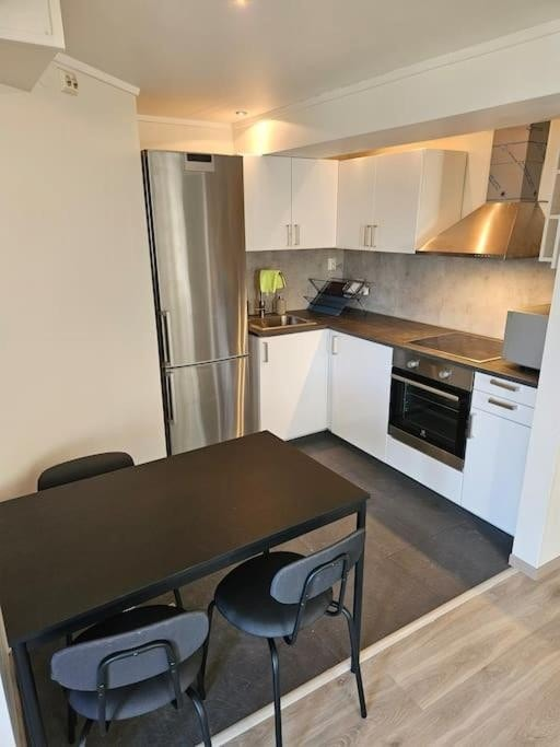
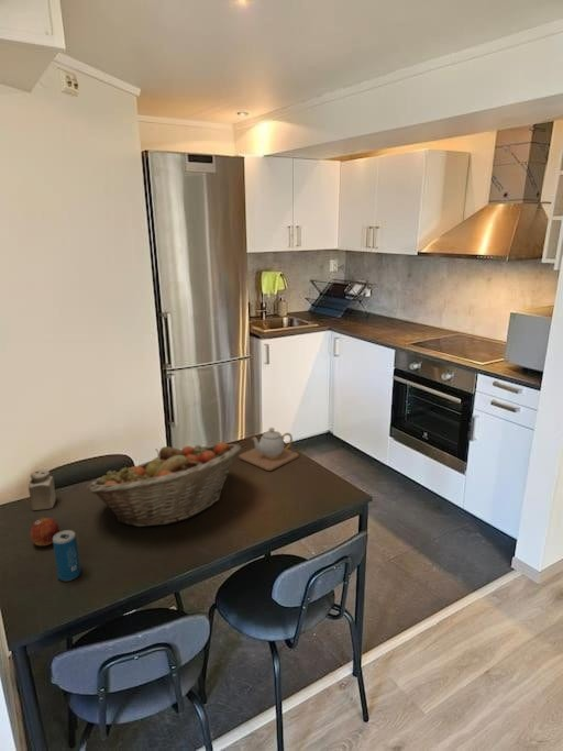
+ salt shaker [27,468,57,511]
+ fruit basket [86,441,242,528]
+ apple [30,517,60,546]
+ teapot [238,427,300,472]
+ beverage can [52,529,81,582]
